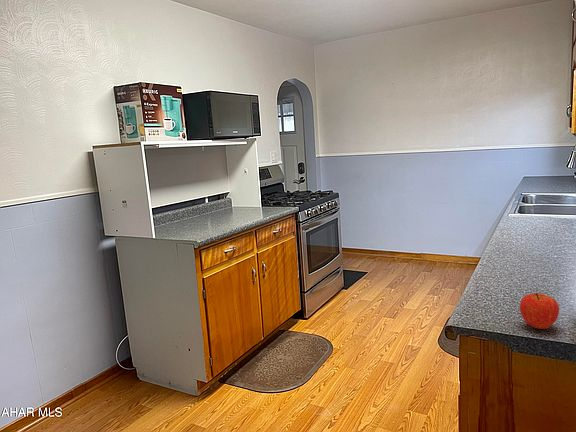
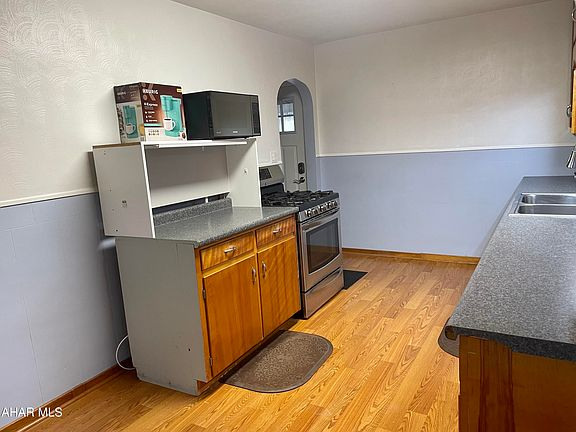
- fruit [519,292,560,330]
